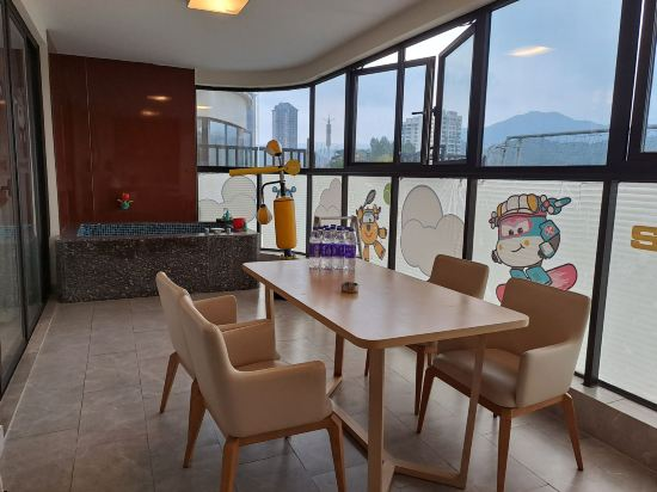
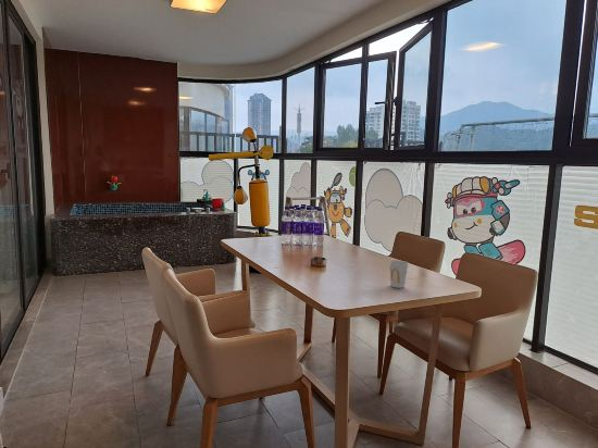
+ cup [388,259,410,289]
